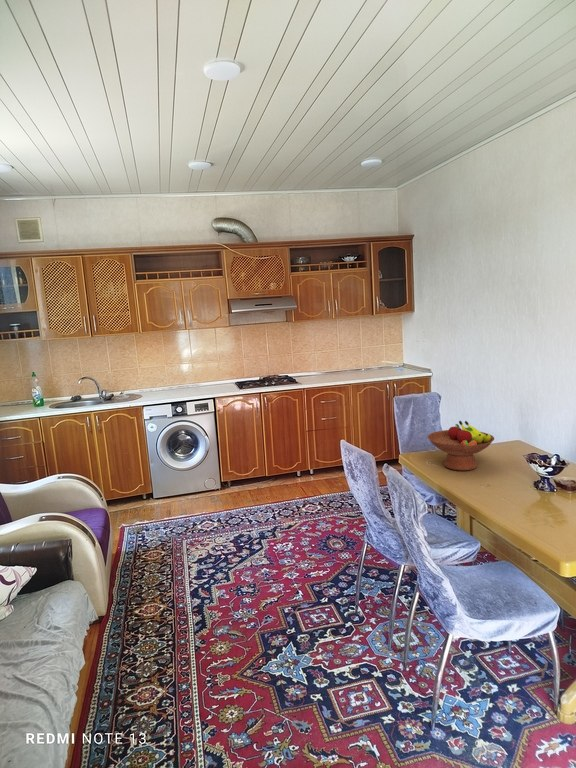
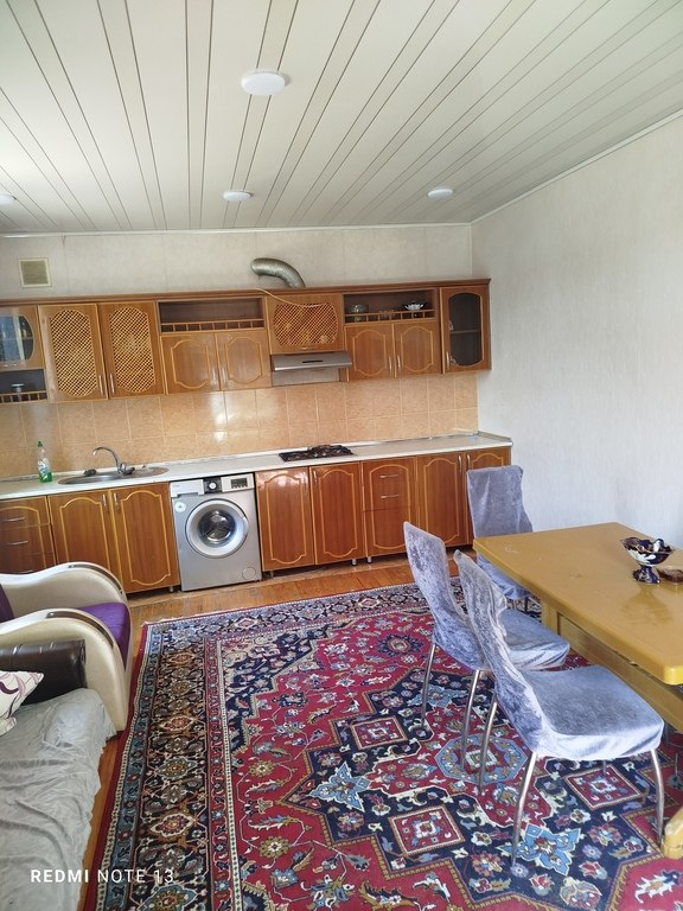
- fruit bowl [426,420,495,472]
